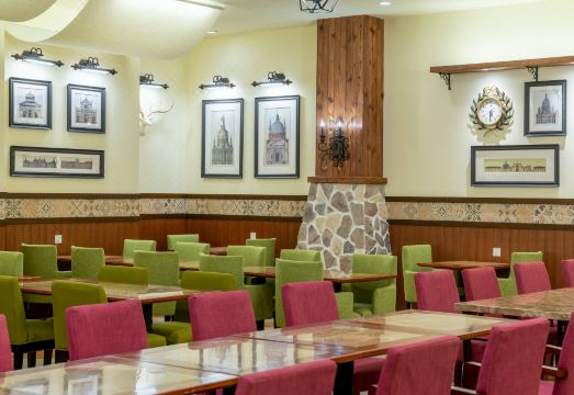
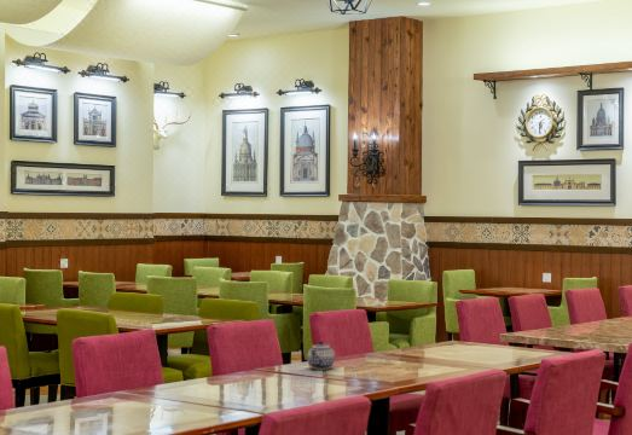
+ teapot [306,340,336,370]
